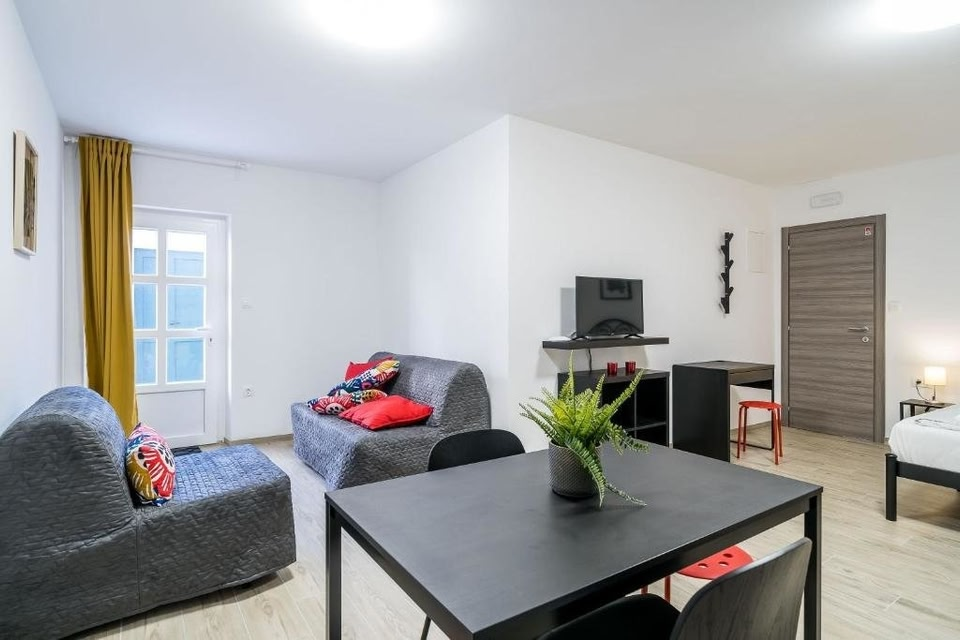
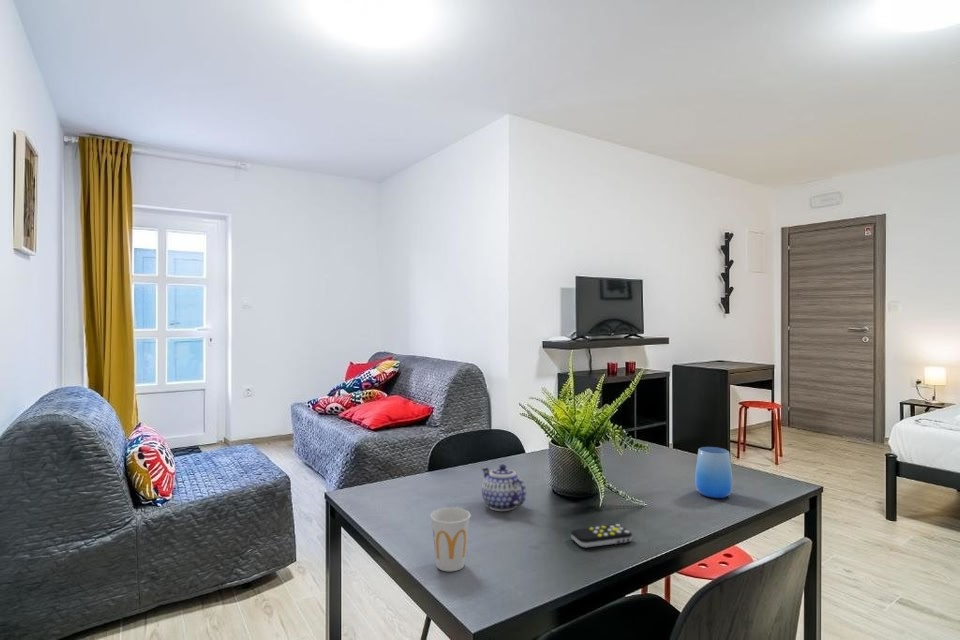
+ teapot [481,464,527,512]
+ remote control [570,523,633,548]
+ cup [429,506,472,572]
+ cup [694,446,733,499]
